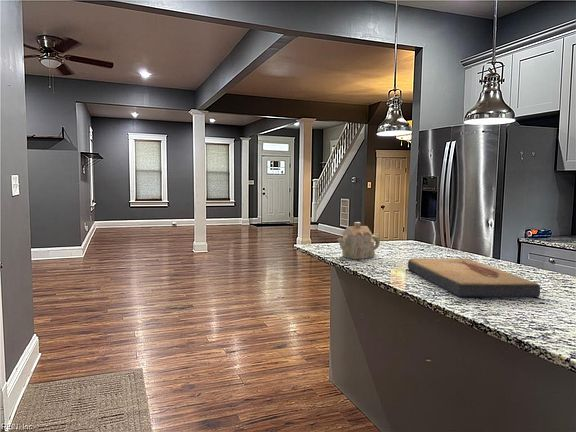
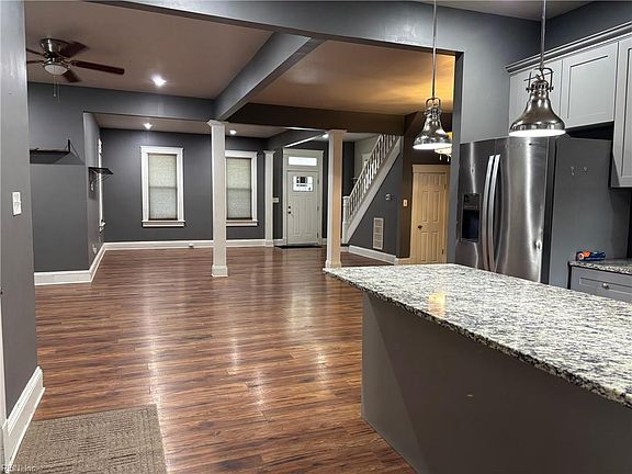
- fish fossil [407,257,541,298]
- teapot [336,221,381,260]
